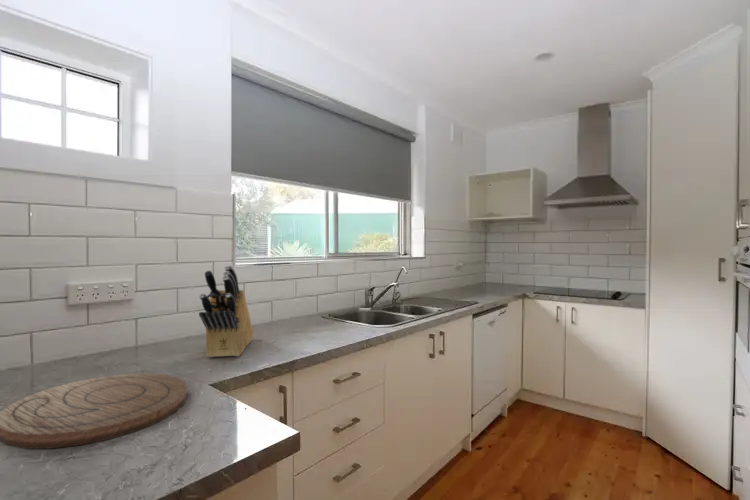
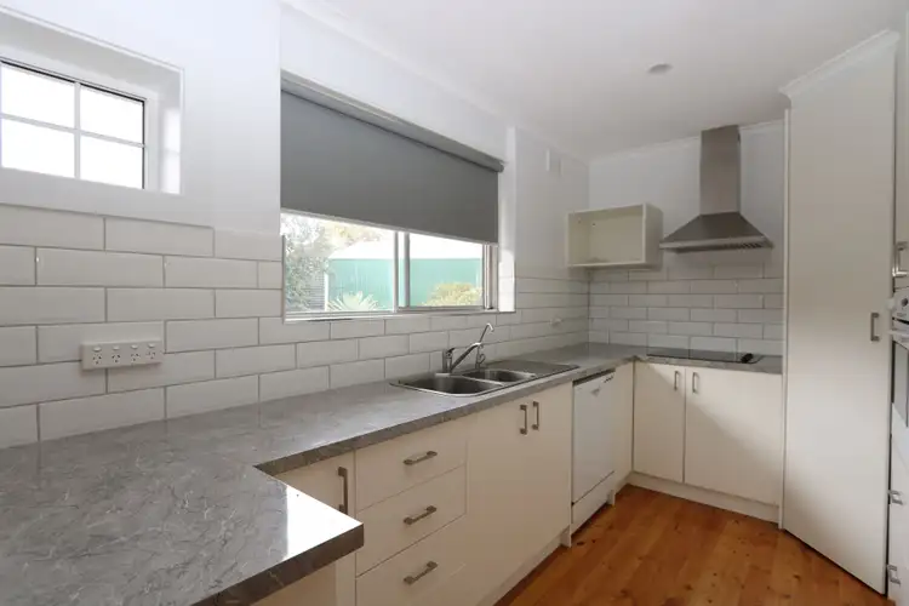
- knife block [198,264,254,358]
- cutting board [0,373,188,450]
